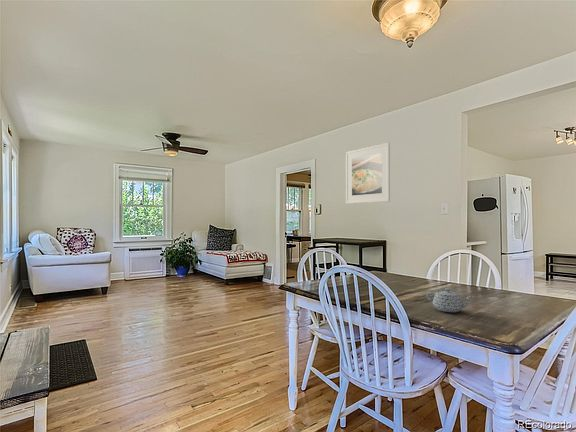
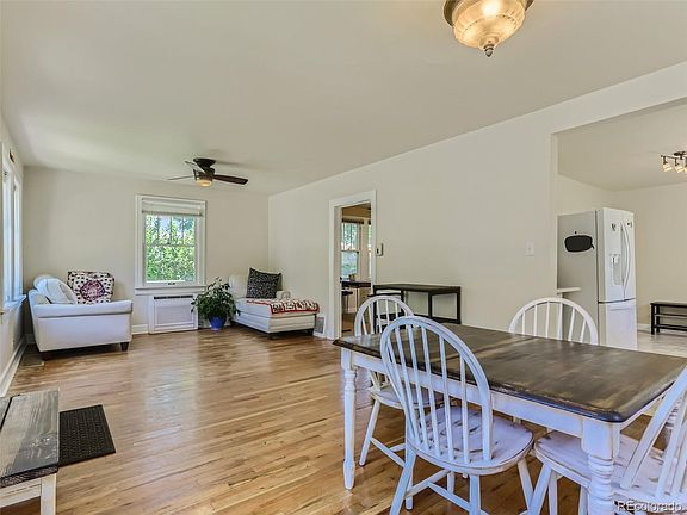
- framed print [345,142,391,205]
- teapot [426,287,474,313]
